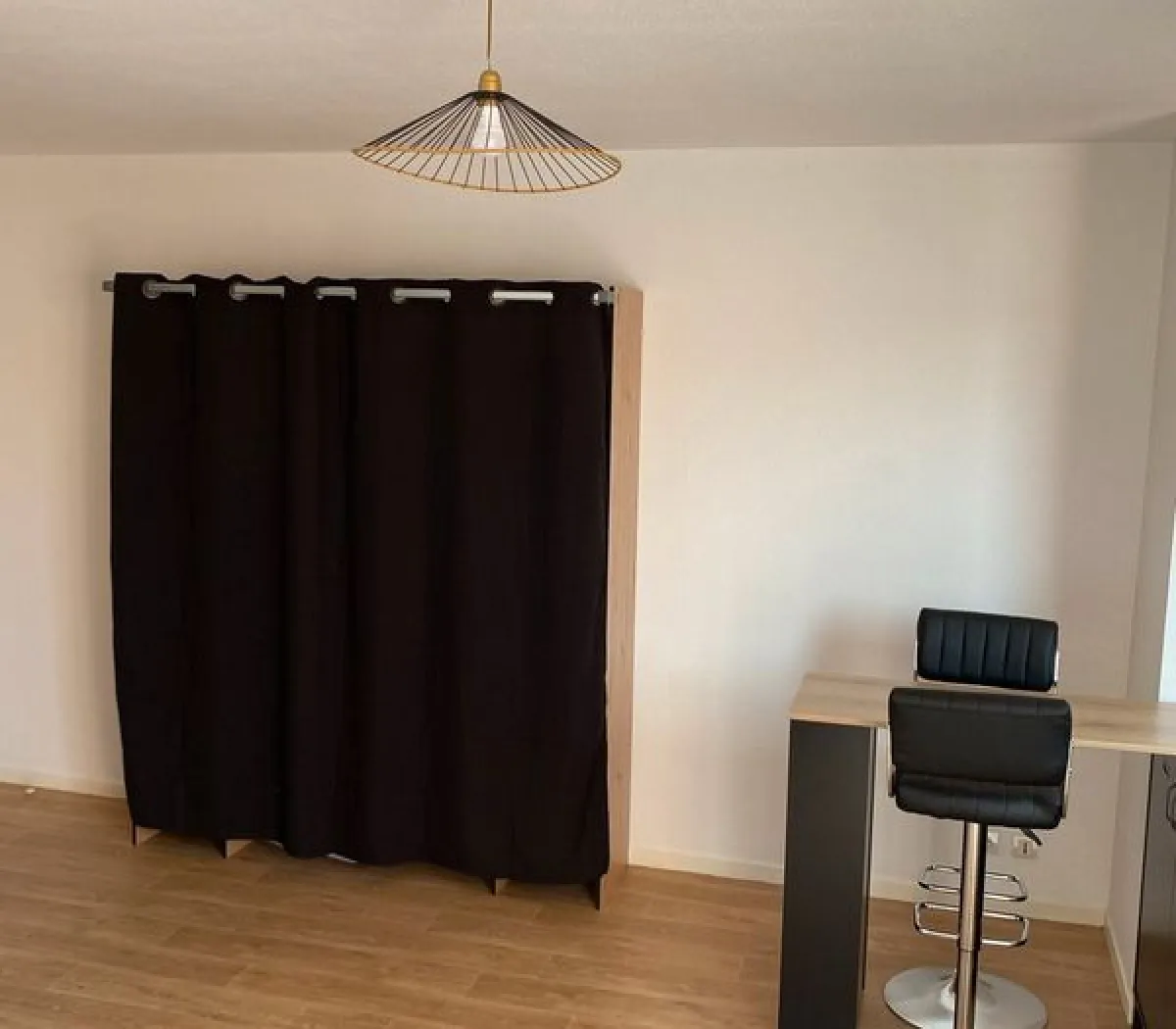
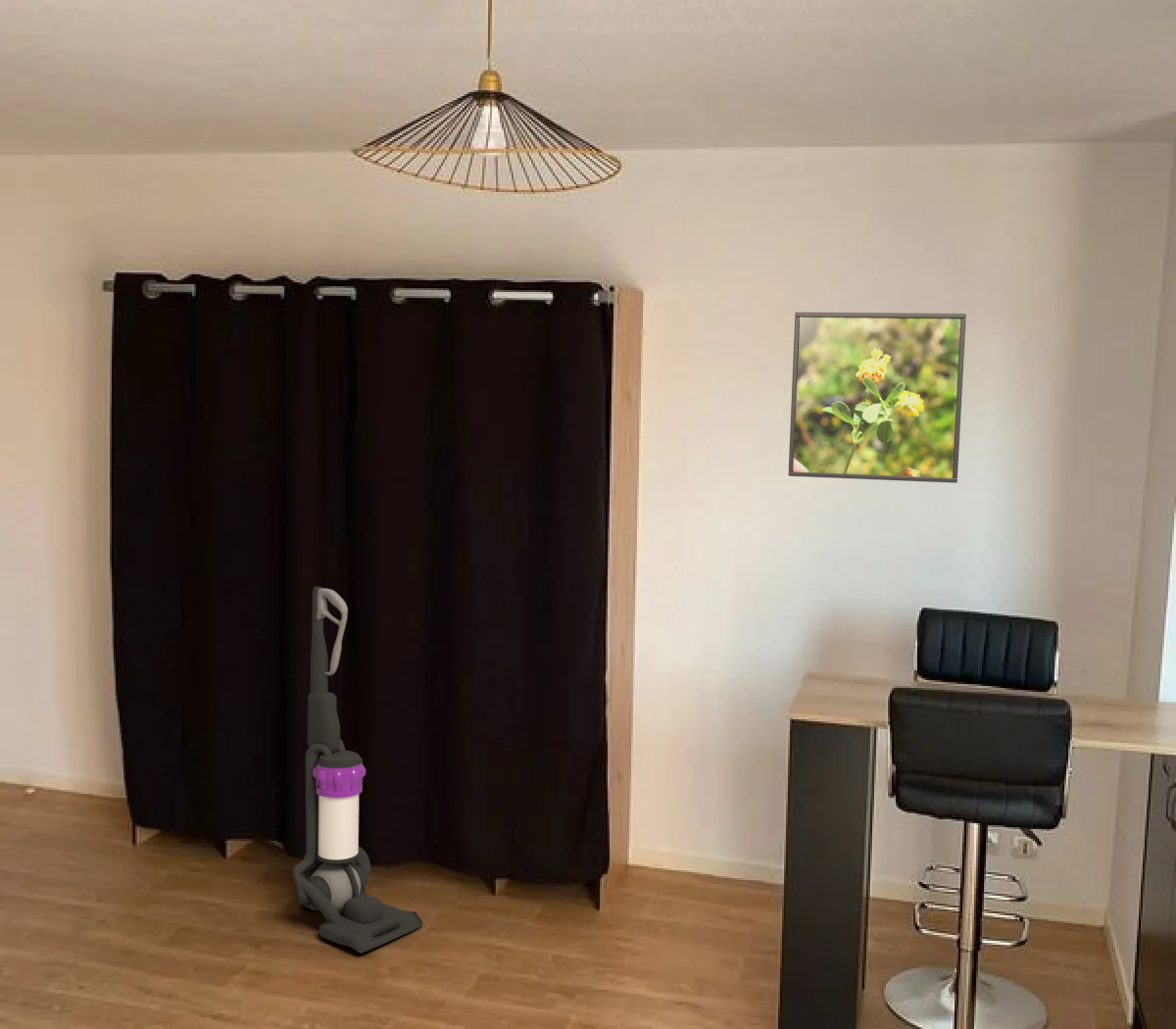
+ vacuum cleaner [292,586,424,955]
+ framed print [787,312,967,484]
